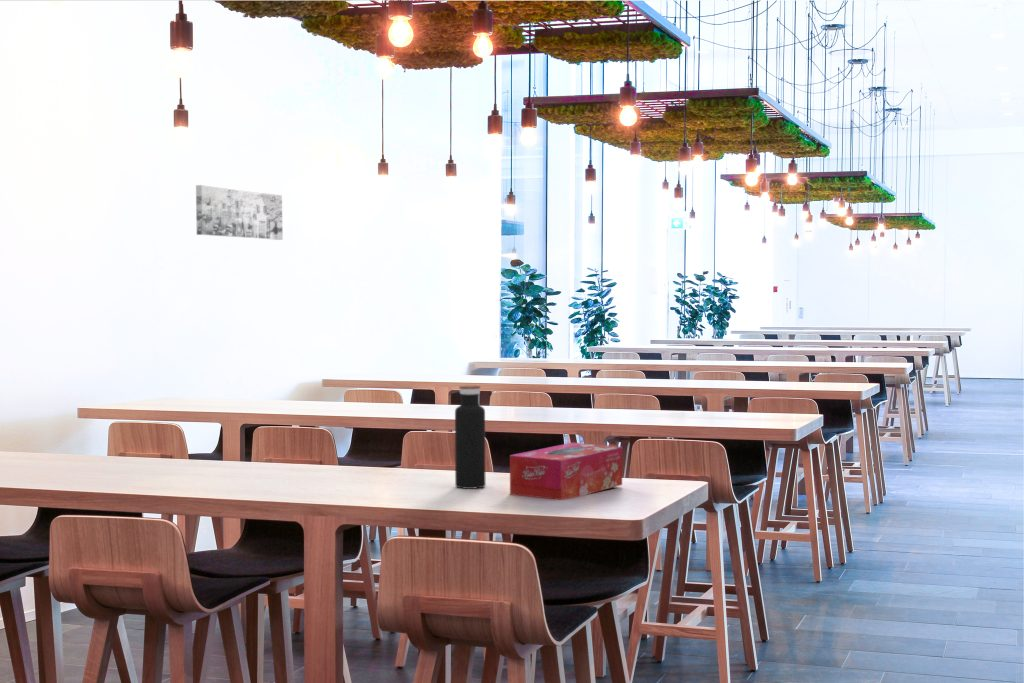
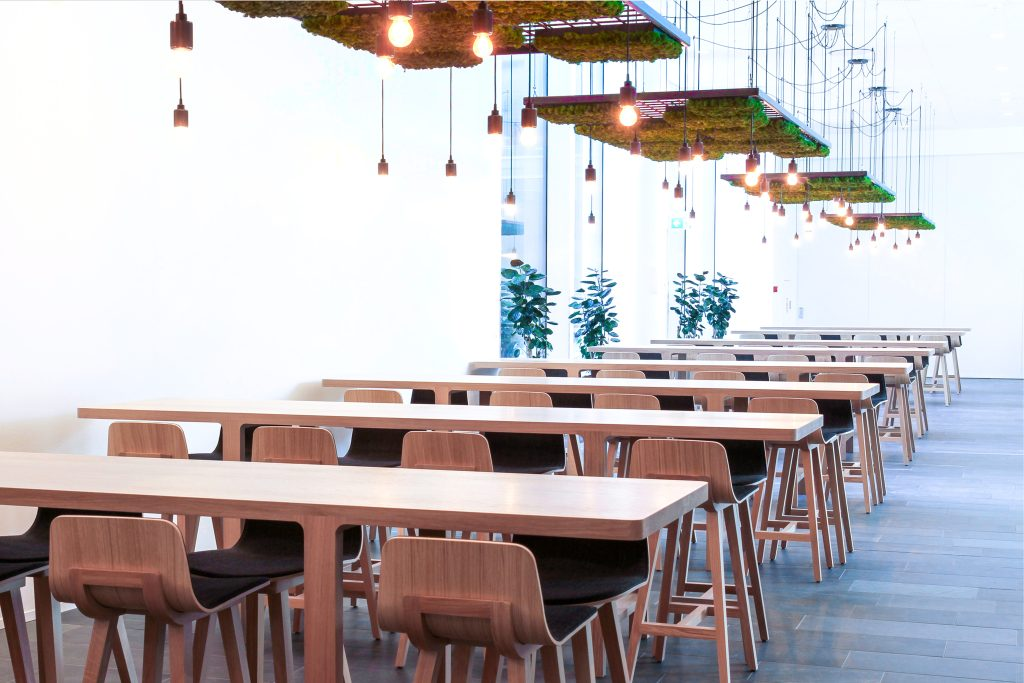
- tissue box [509,442,623,501]
- wall art [195,184,284,241]
- water bottle [454,385,487,490]
